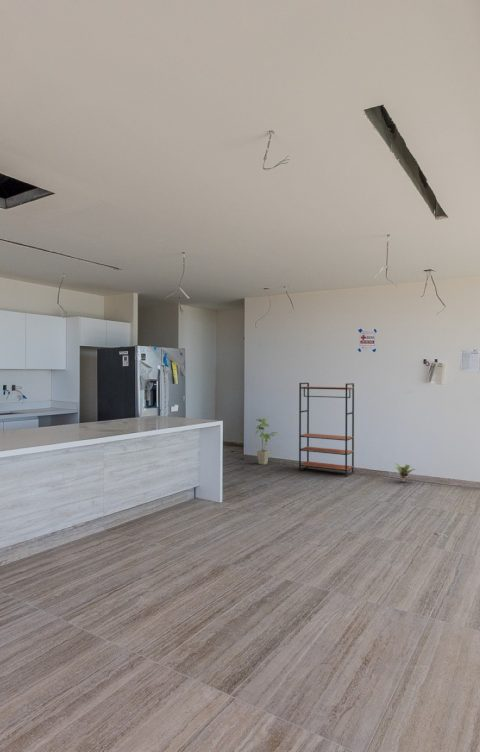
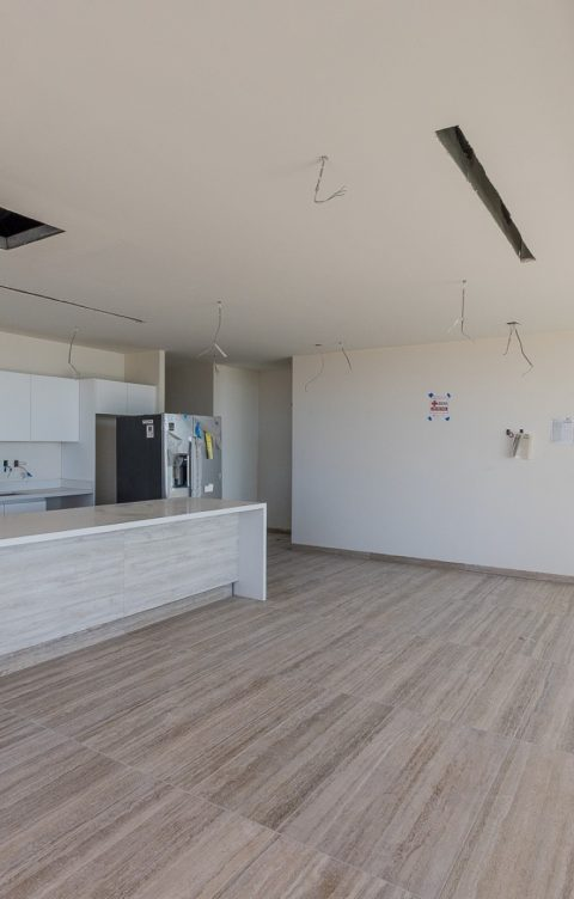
- bookshelf [298,382,355,478]
- potted plant [394,462,417,483]
- house plant [254,417,279,466]
